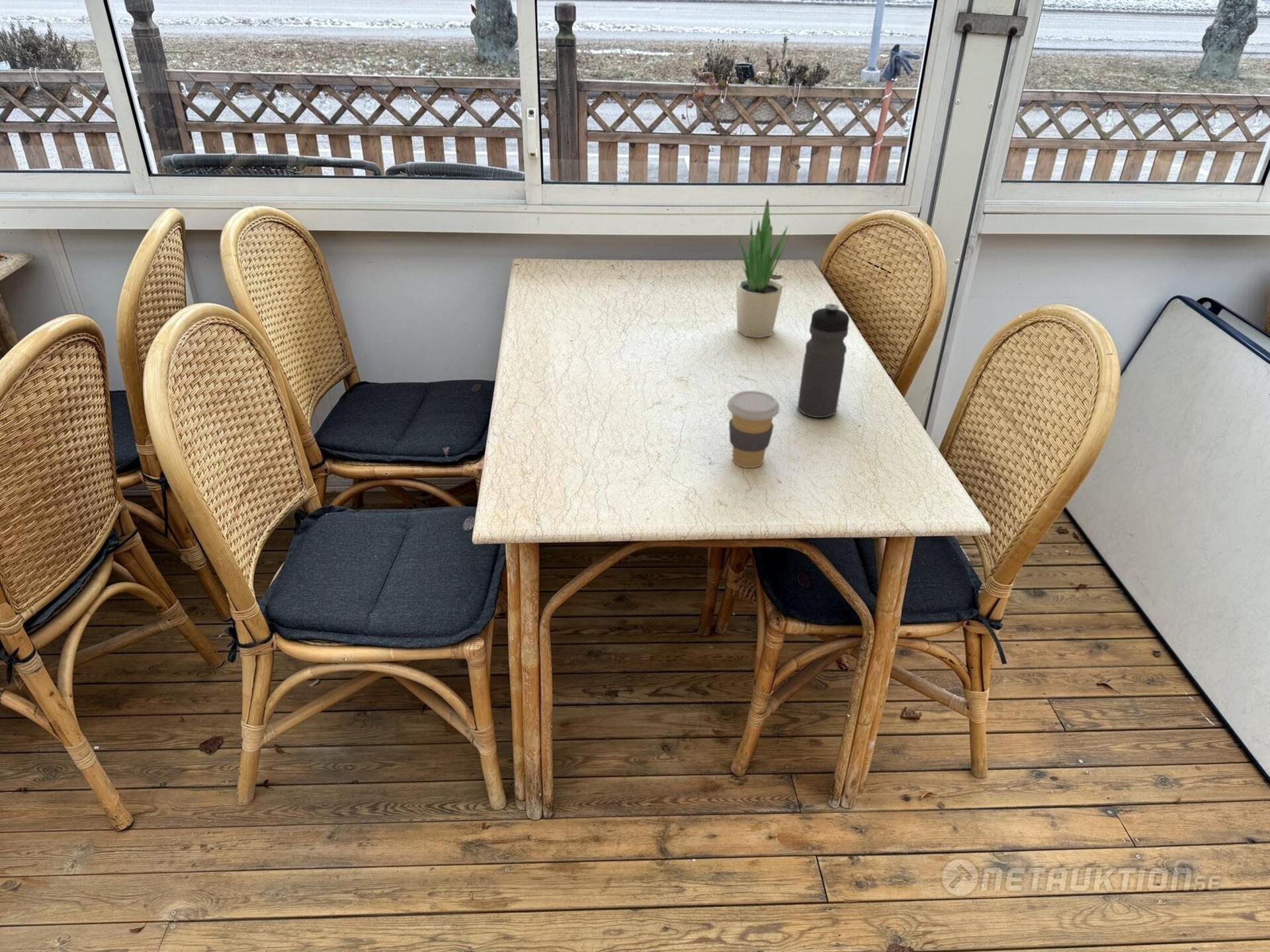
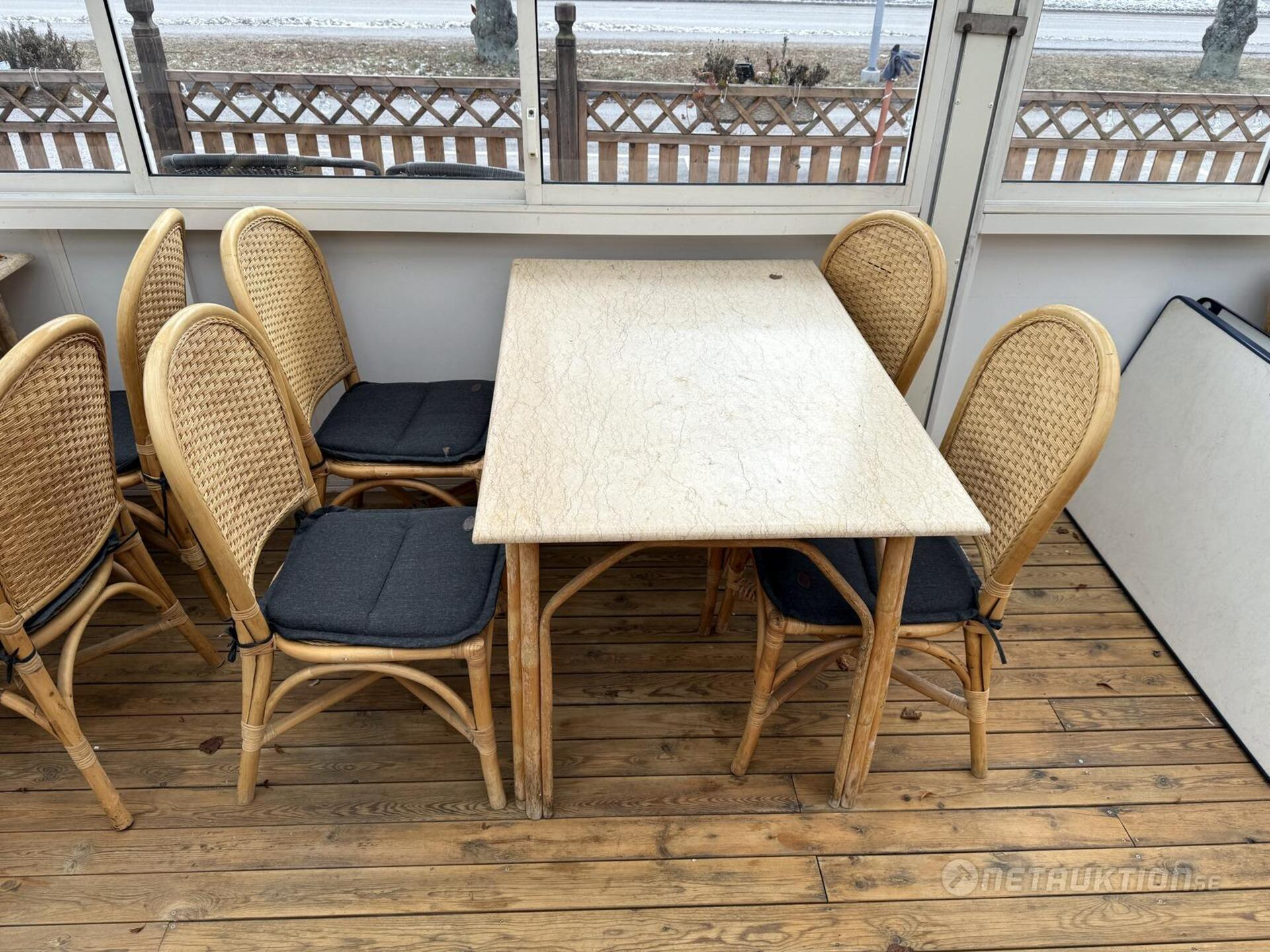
- potted plant [736,198,791,338]
- water bottle [797,303,850,418]
- coffee cup [727,390,781,469]
